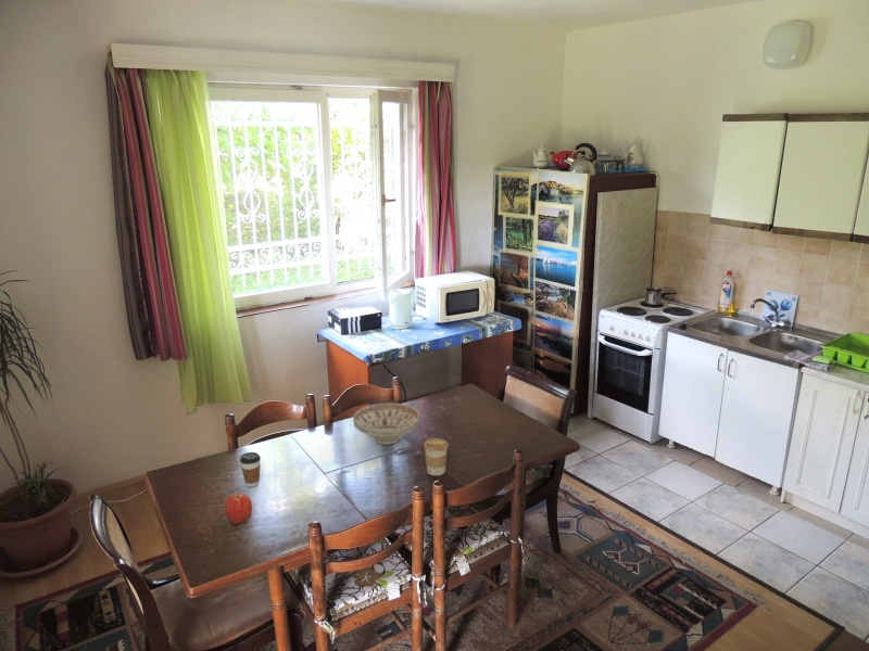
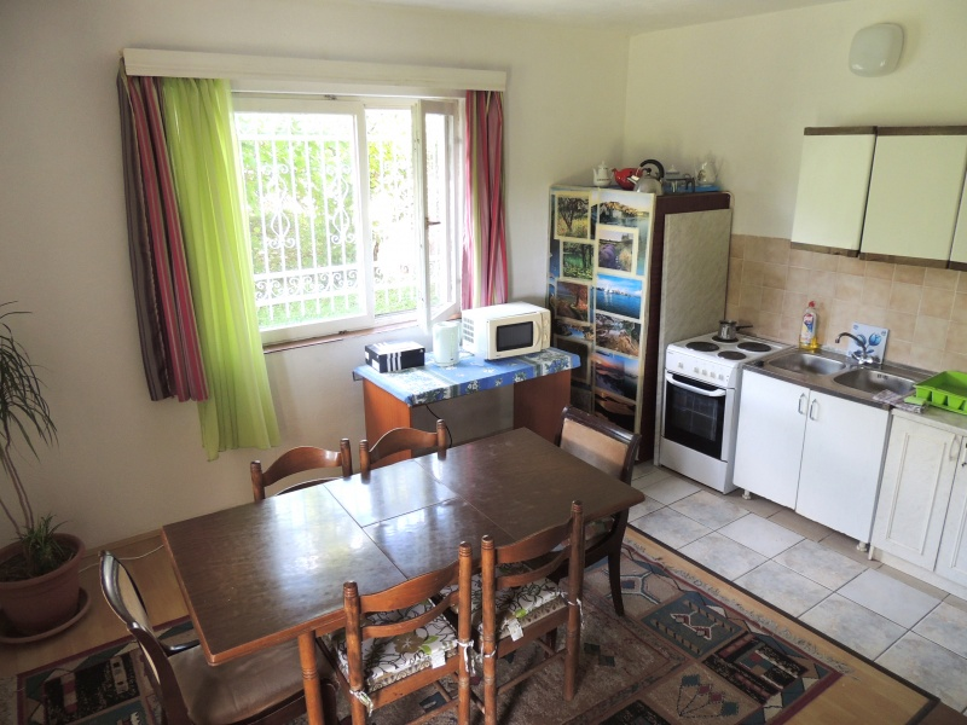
- coffee cup [423,437,450,476]
- apple [224,493,253,525]
- decorative bowl [352,401,420,446]
- coffee cup [239,451,262,488]
